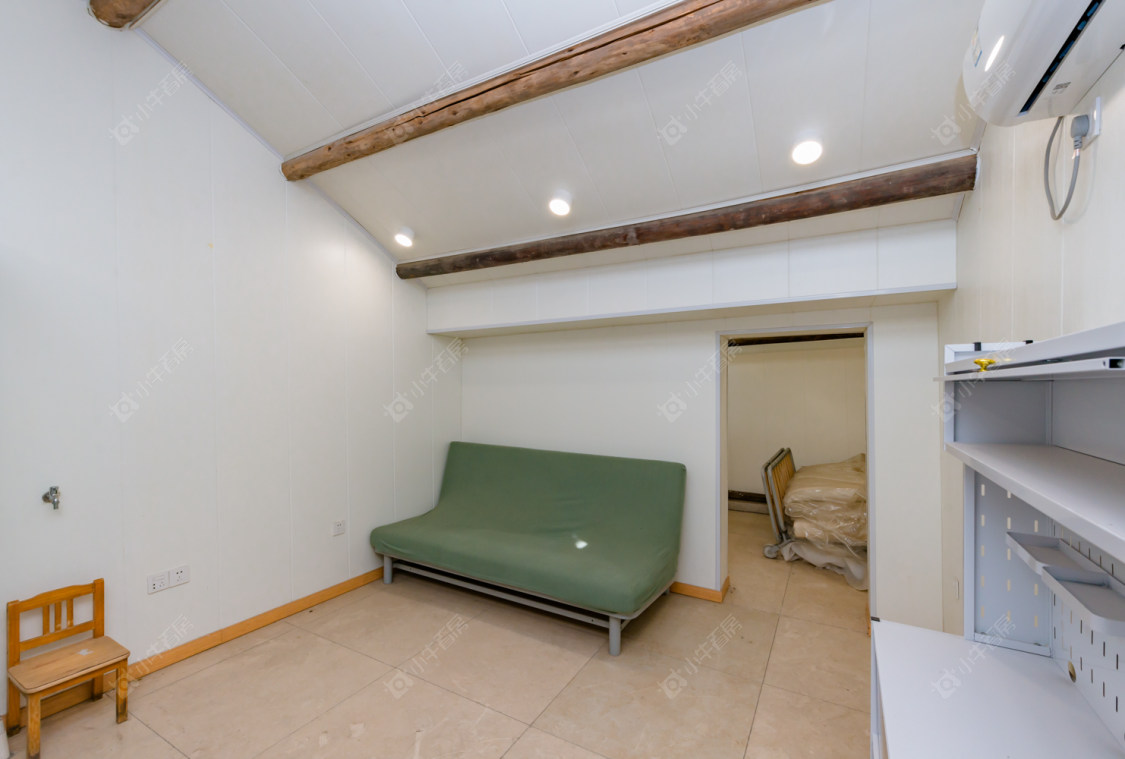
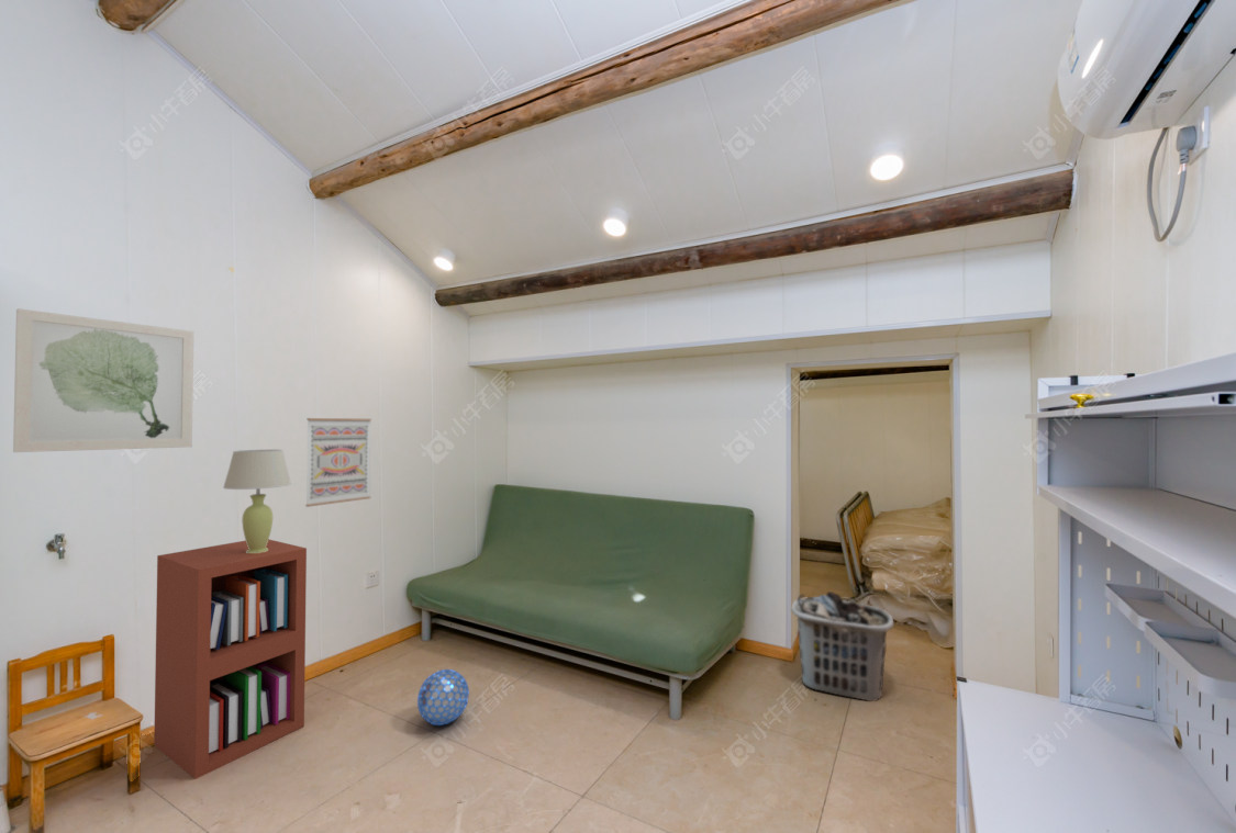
+ wall art [12,307,194,453]
+ wall art [304,417,372,508]
+ clothes hamper [790,590,895,702]
+ ball [416,668,470,727]
+ table lamp [222,449,292,553]
+ bookshelf [153,539,308,780]
